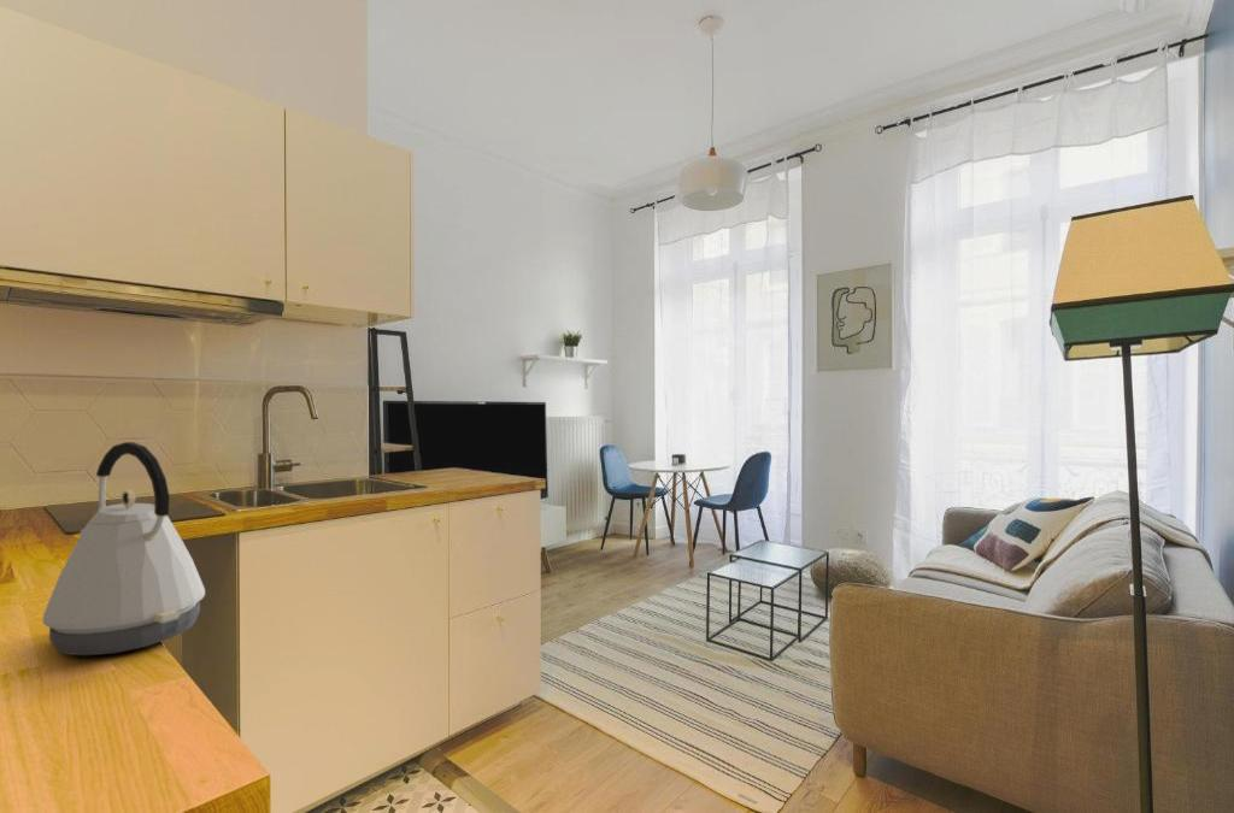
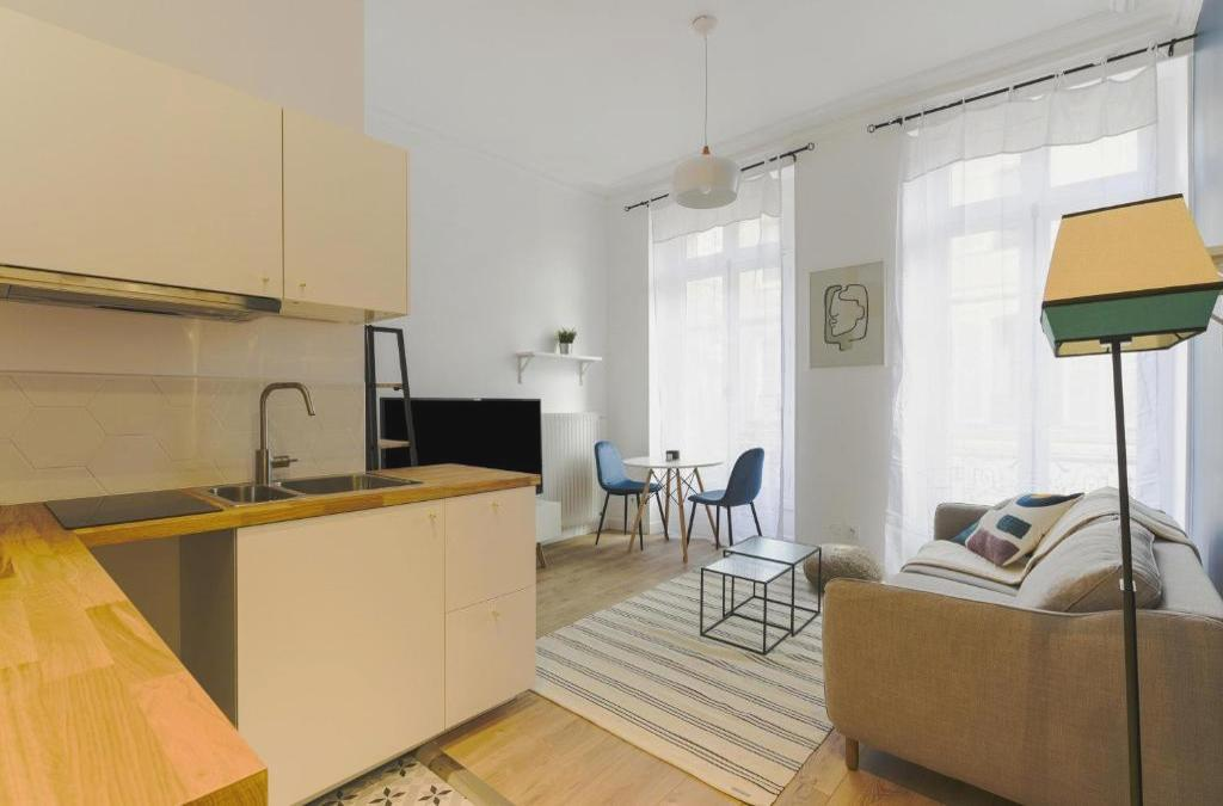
- kettle [42,441,206,656]
